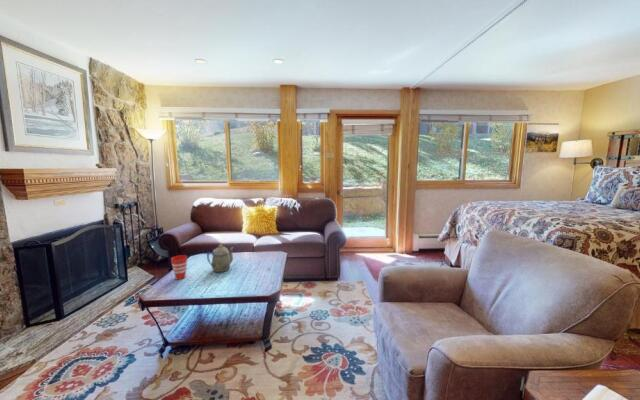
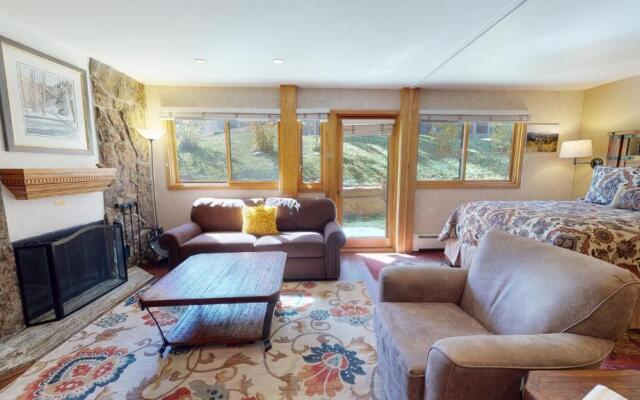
- teapot [206,244,235,273]
- cup [170,254,188,280]
